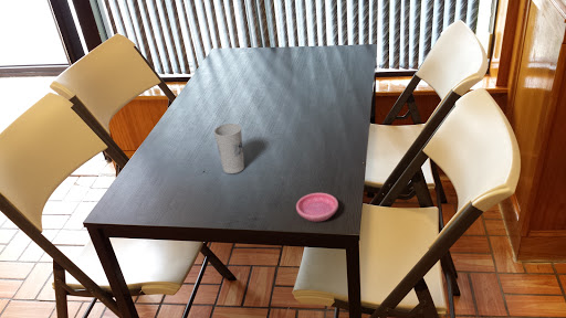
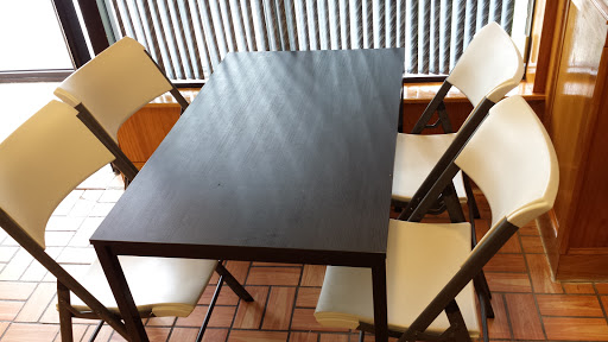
- cup [212,123,245,174]
- saucer [295,192,339,223]
